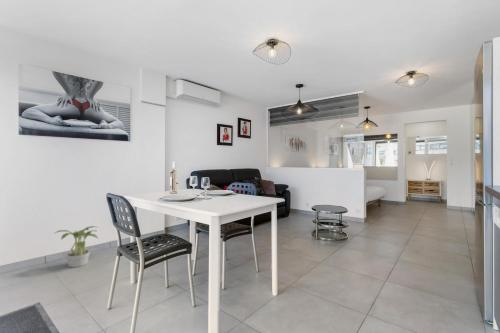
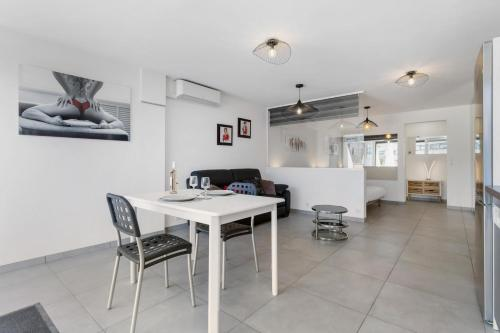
- potted plant [54,225,100,268]
